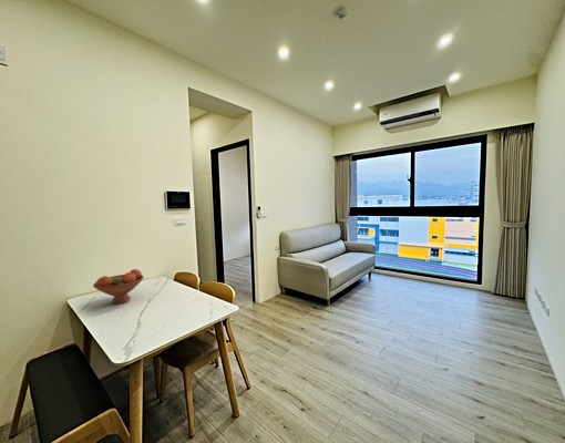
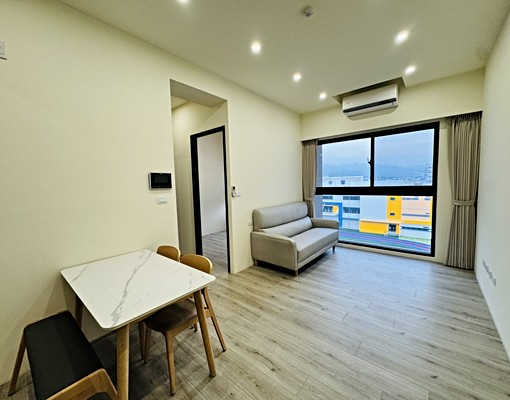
- fruit bowl [92,268,145,306]
